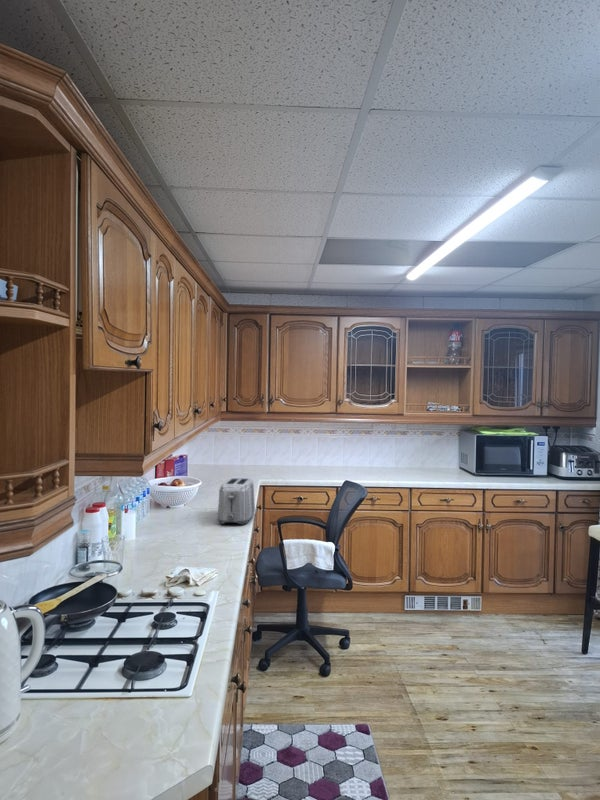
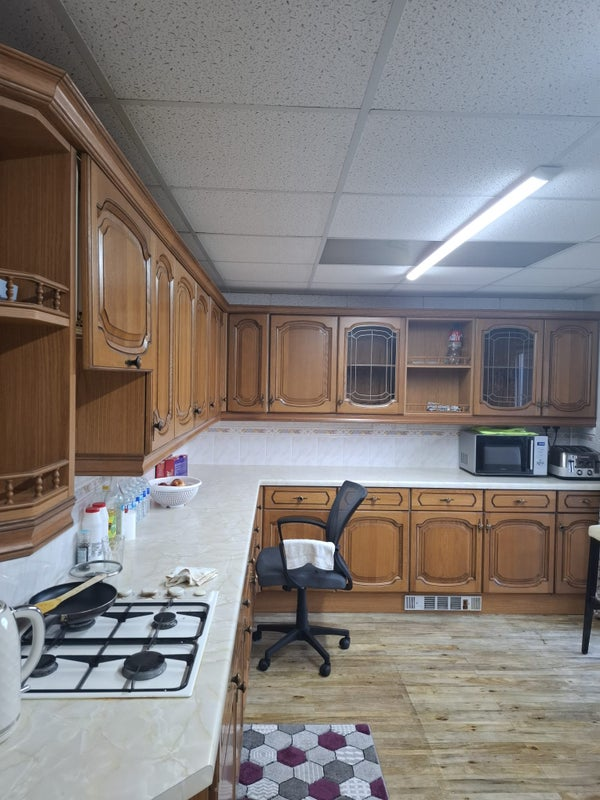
- toaster [217,477,256,525]
